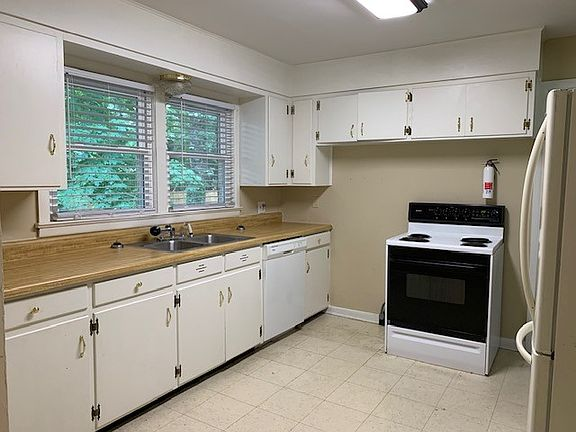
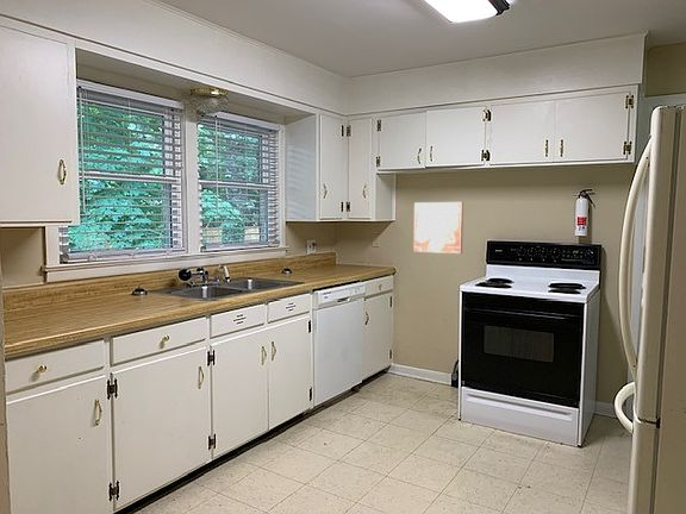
+ wall art [412,201,464,255]
